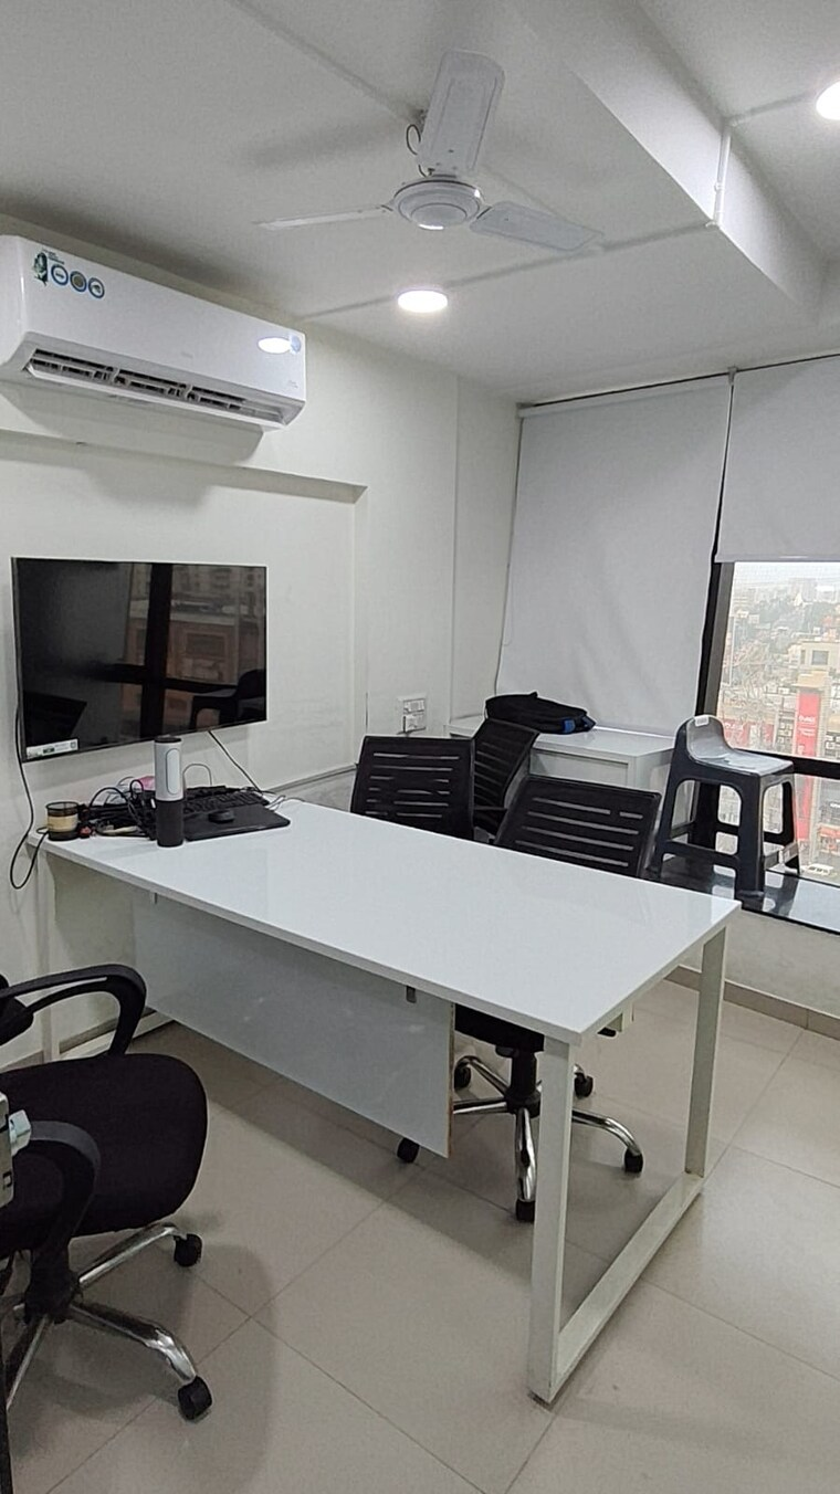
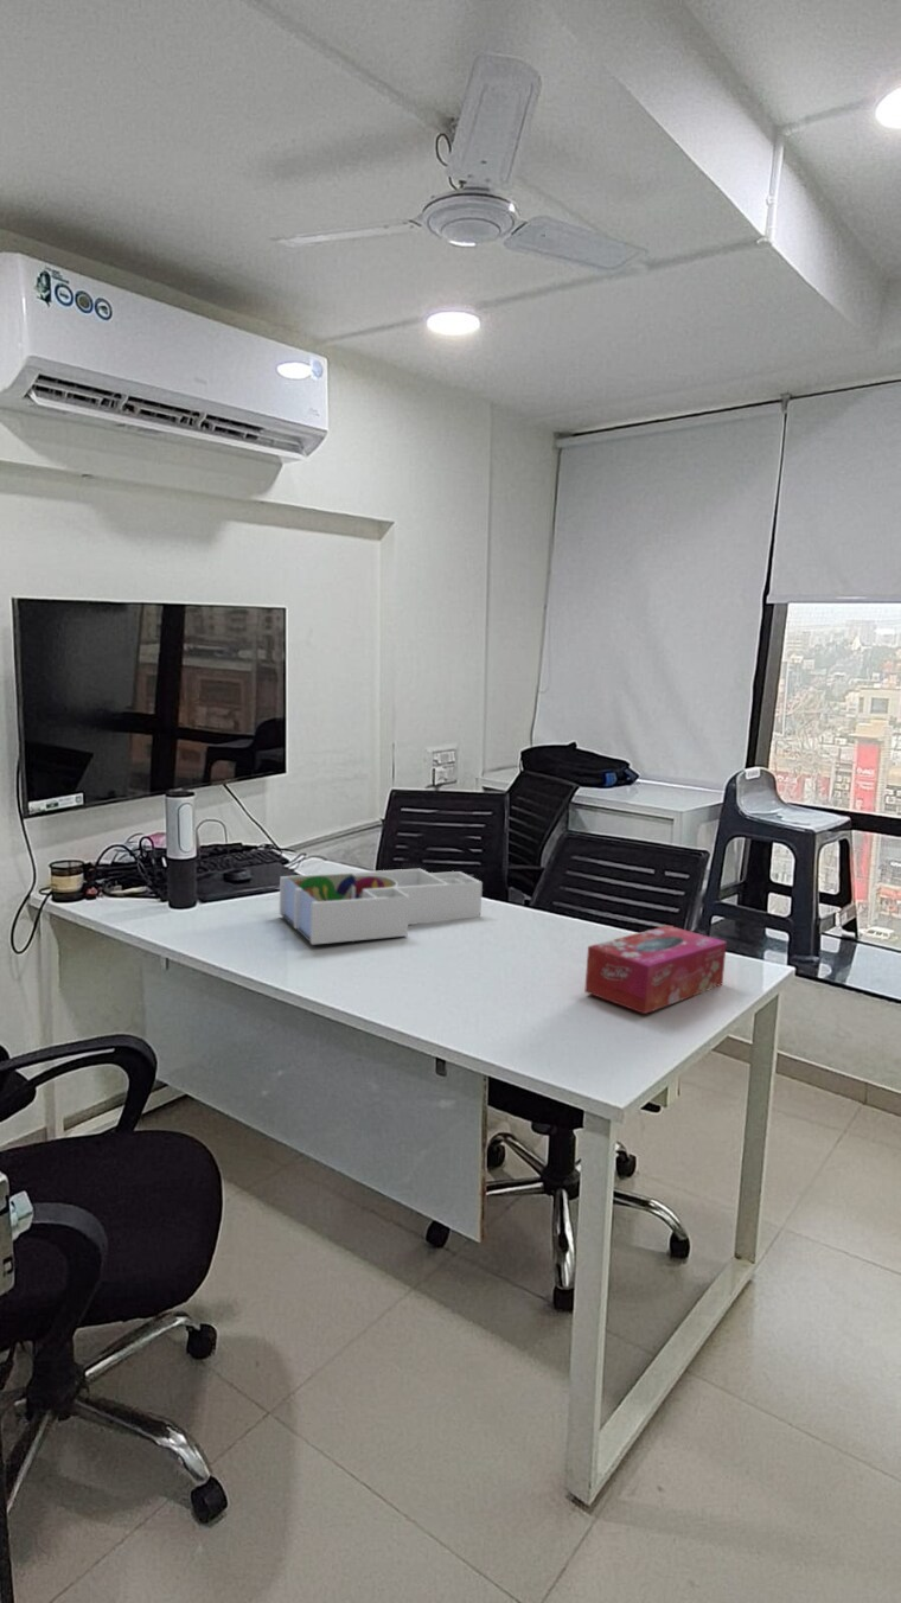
+ tissue box [583,925,728,1015]
+ desk organizer [279,868,484,946]
